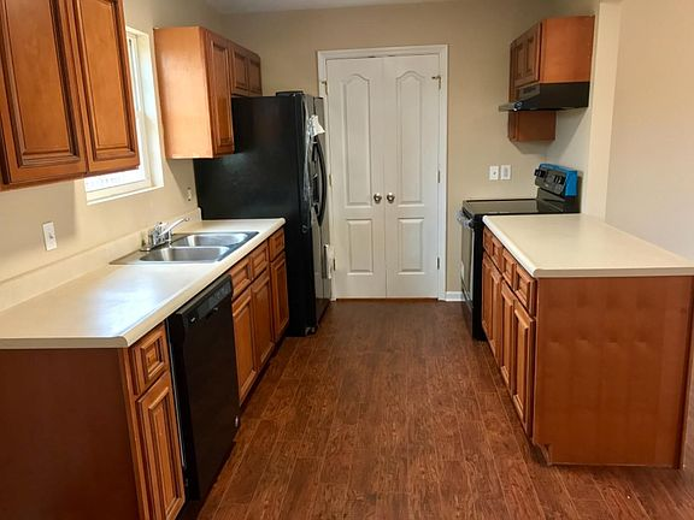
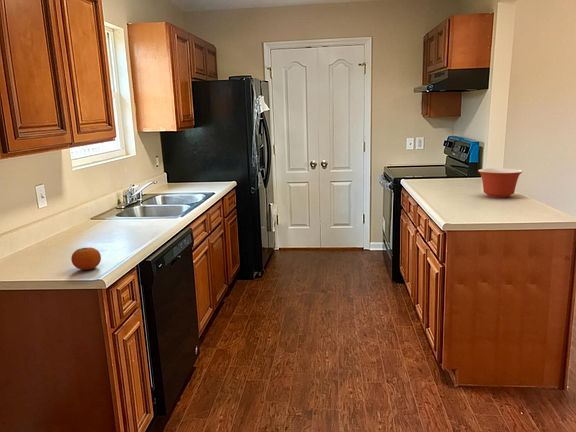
+ fruit [70,246,102,271]
+ mixing bowl [477,167,524,199]
